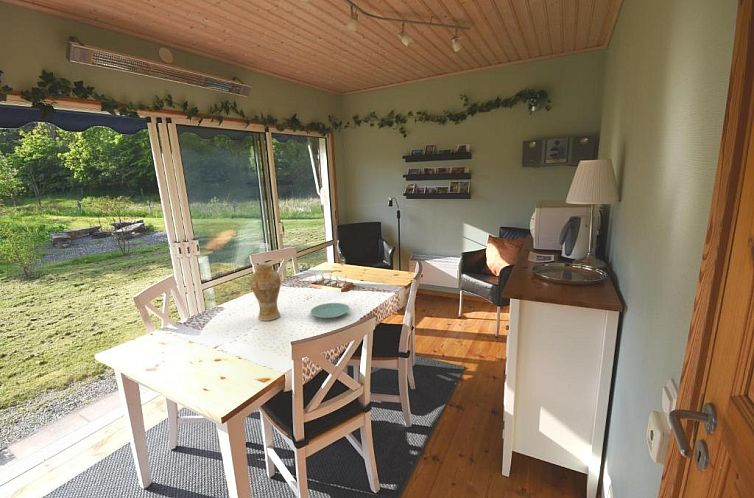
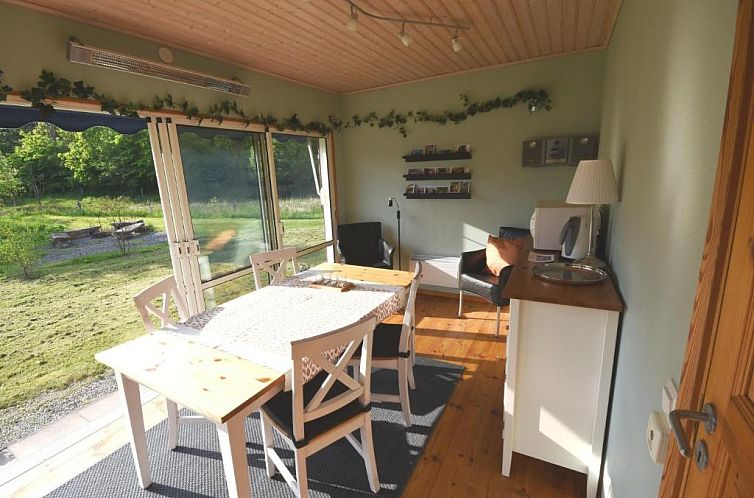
- plate [309,302,351,320]
- vase [249,262,282,322]
